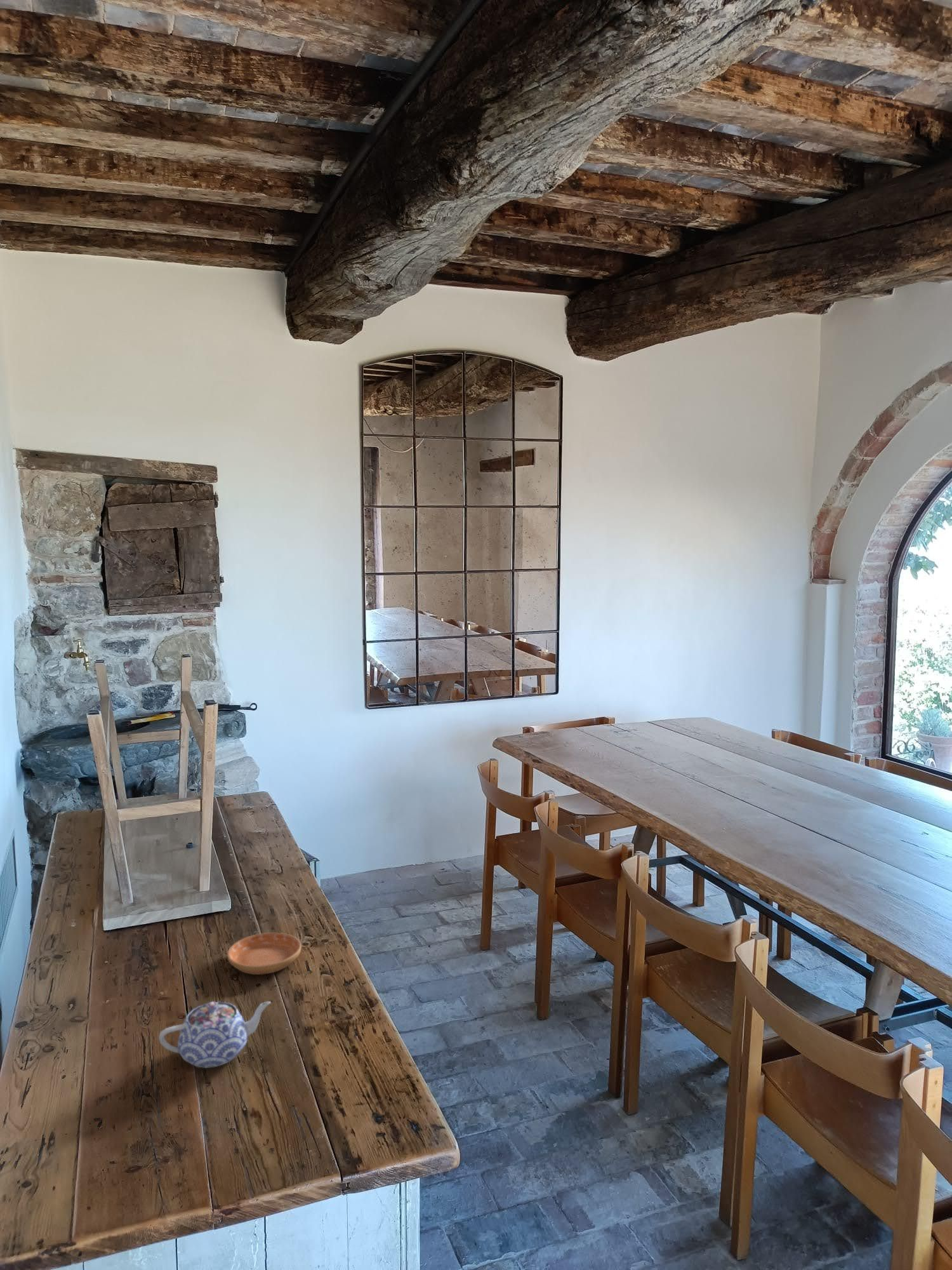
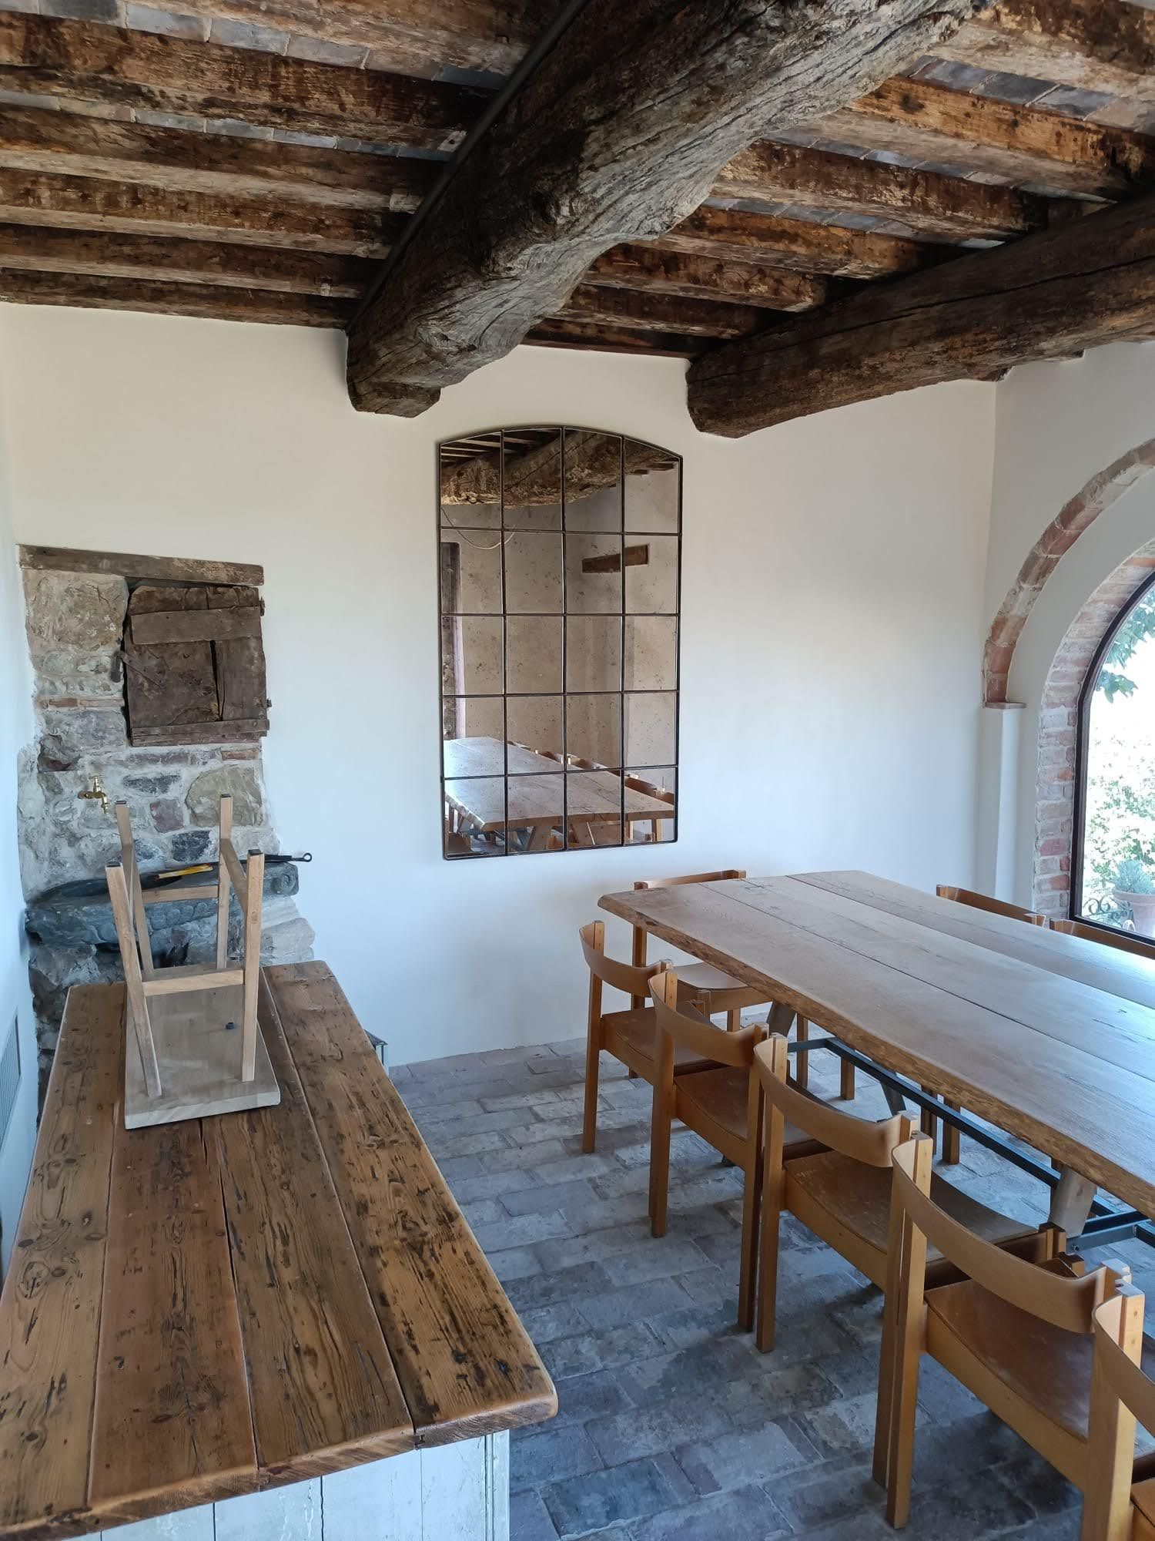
- saucer [227,932,302,975]
- teapot [158,1001,272,1069]
